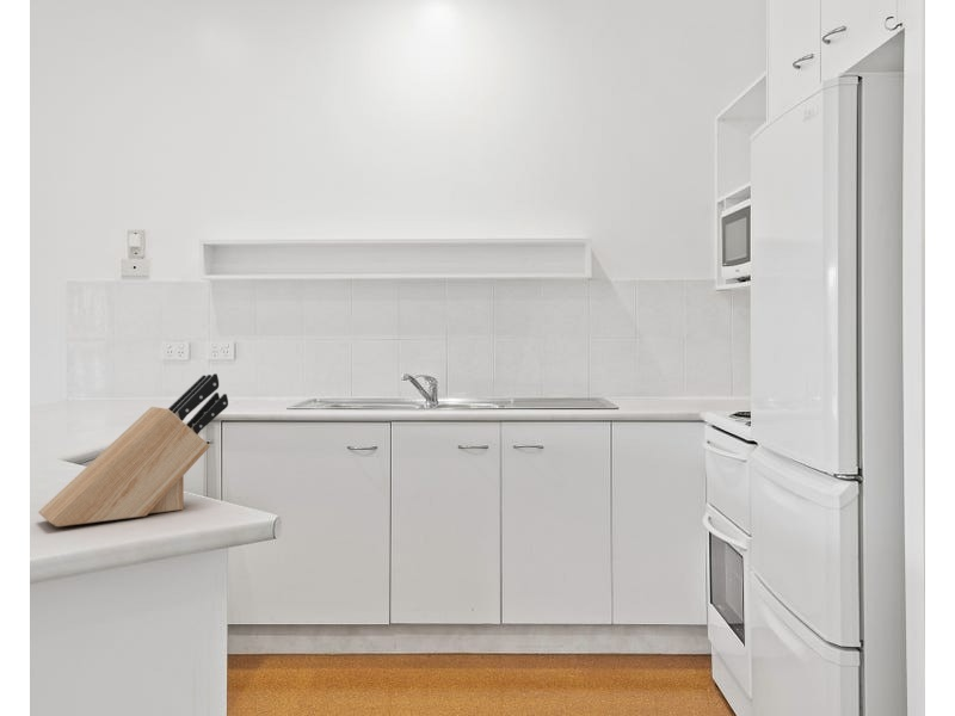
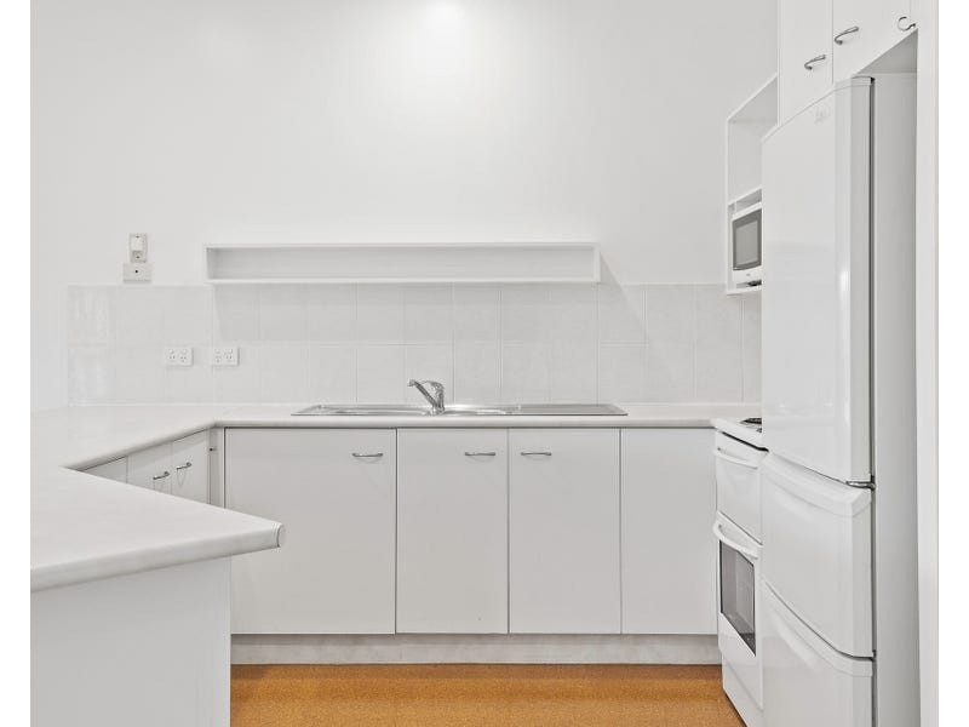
- knife block [37,372,229,527]
